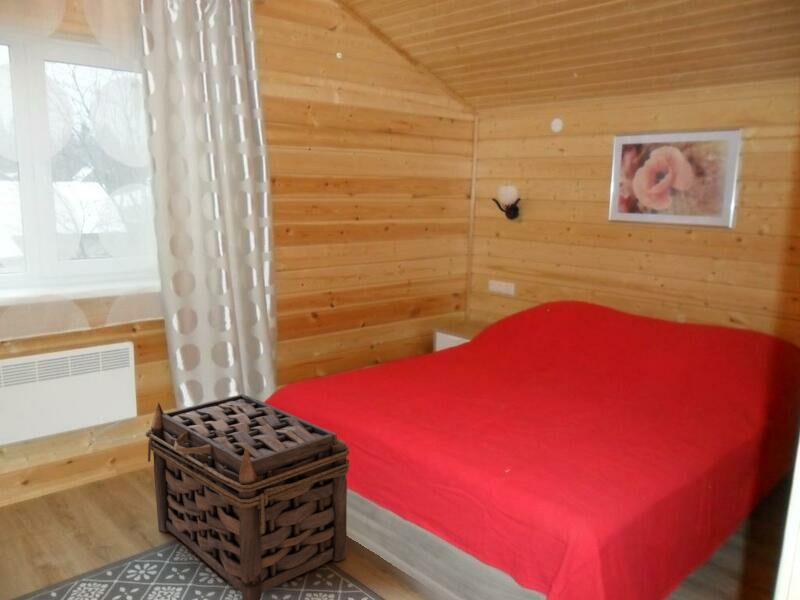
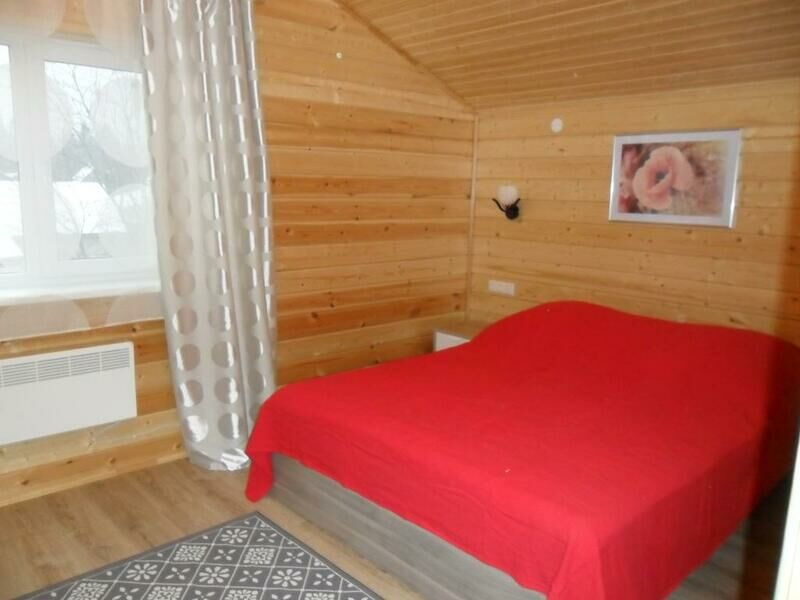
- basket [145,393,350,600]
